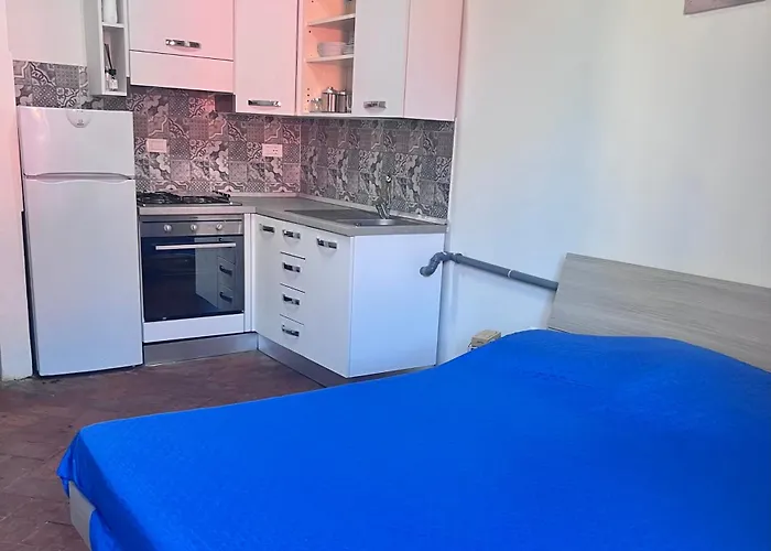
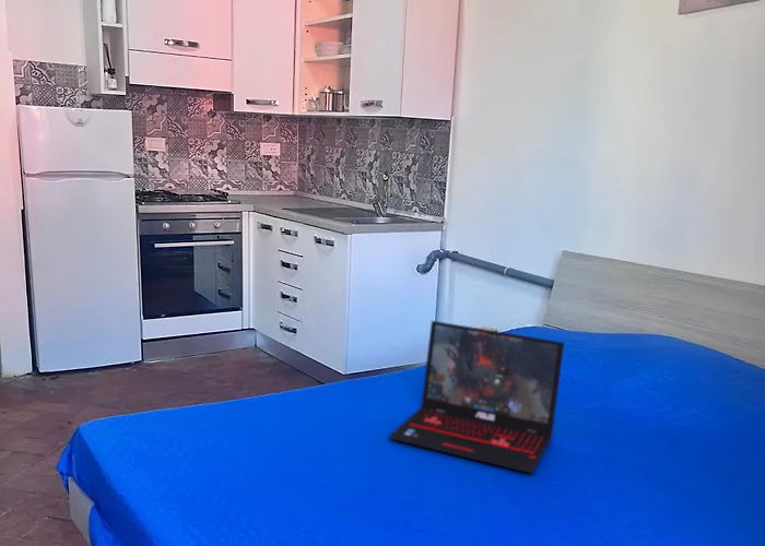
+ laptop [387,320,565,475]
